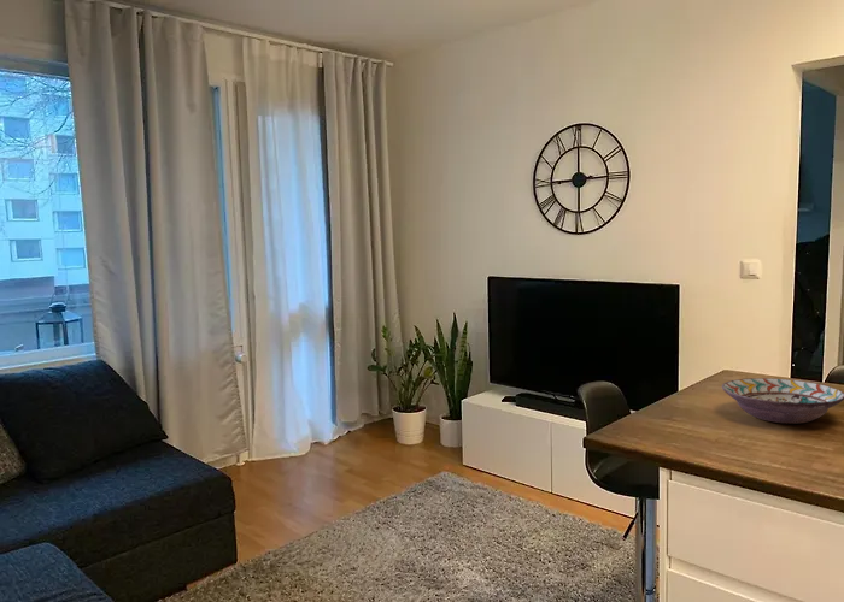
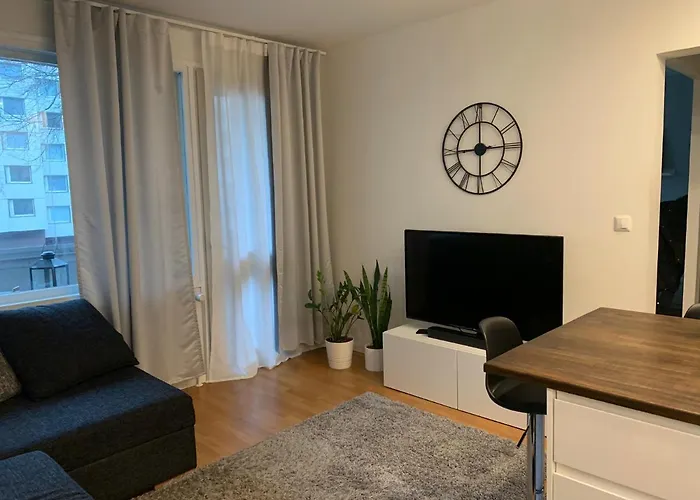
- decorative bowl [721,377,844,425]
